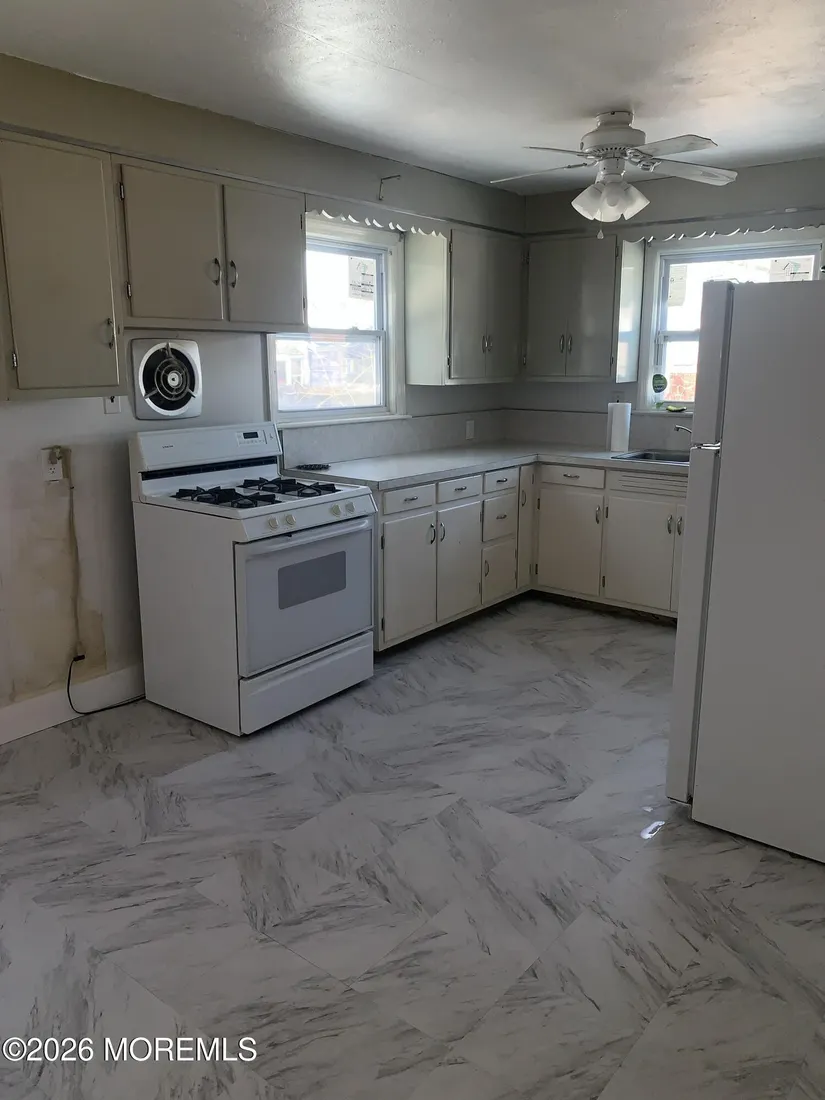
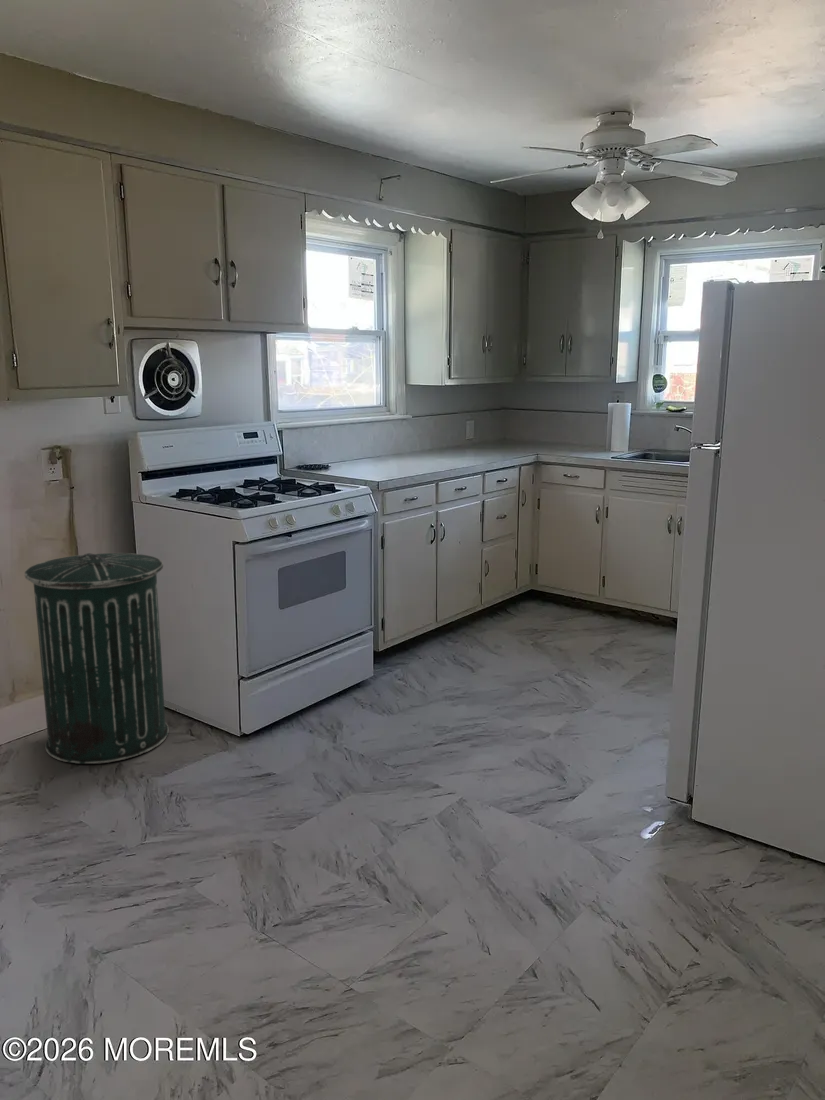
+ trash can [24,552,170,765]
